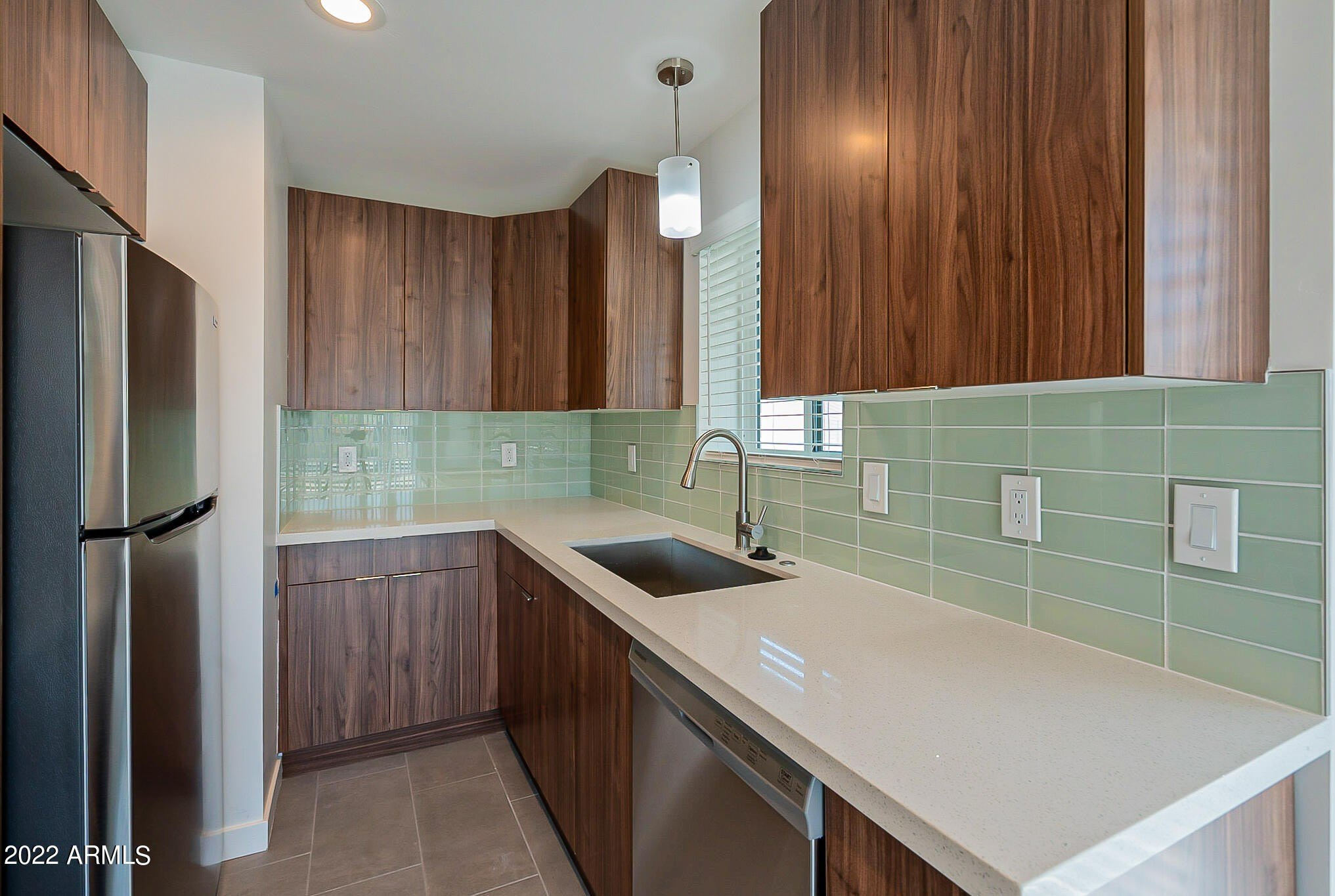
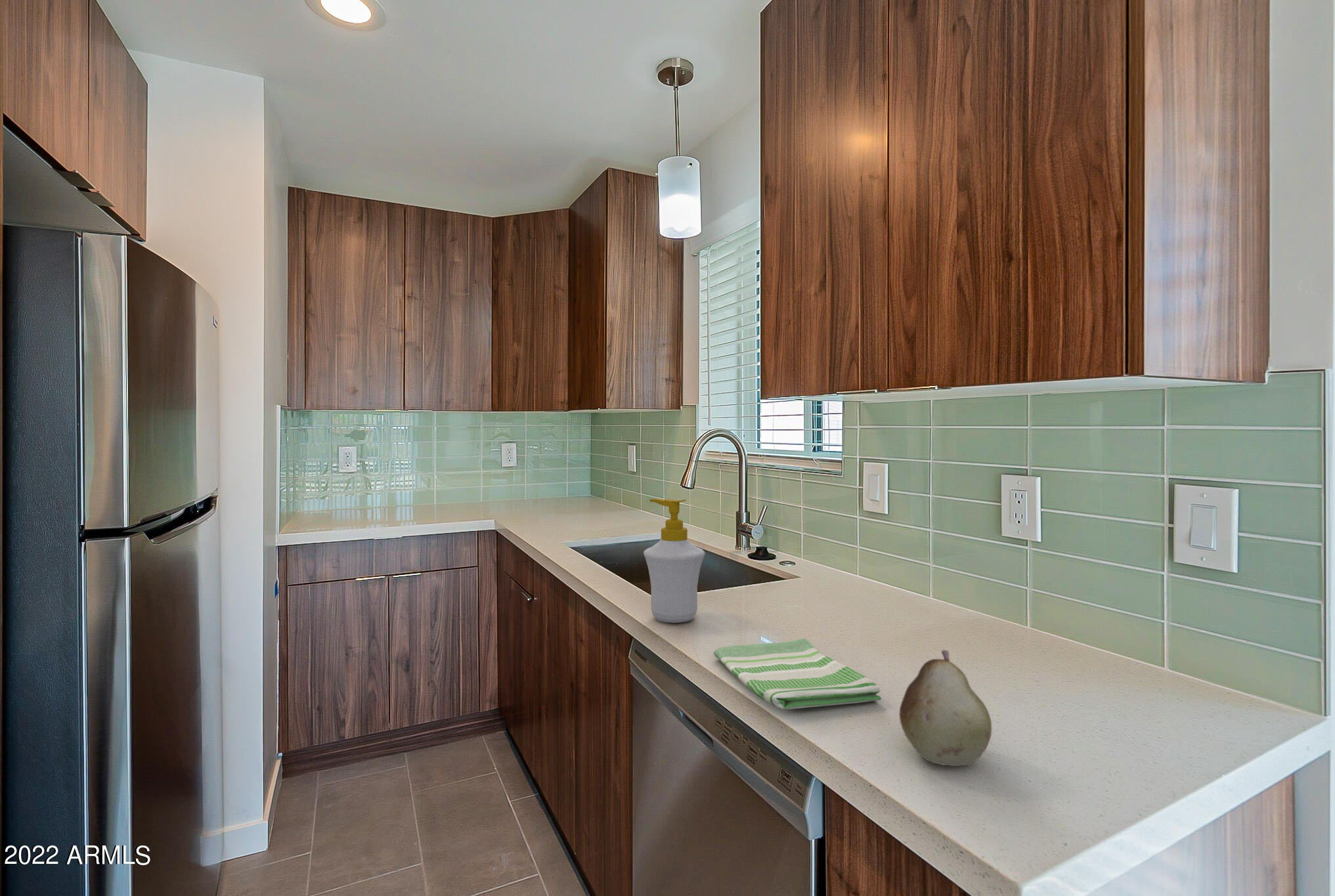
+ dish towel [713,638,882,710]
+ fruit [899,649,992,767]
+ soap bottle [643,498,706,624]
